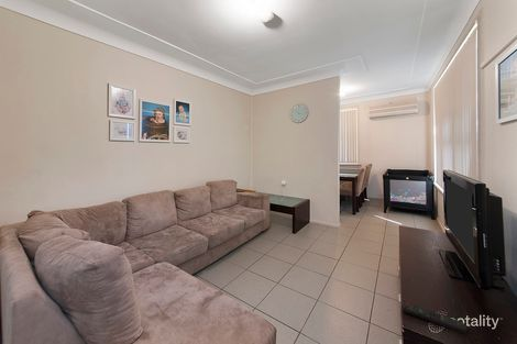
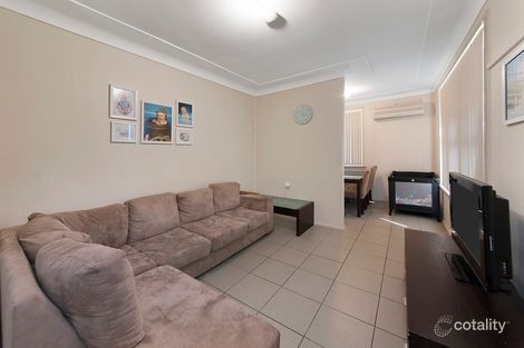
- remote control [400,302,468,334]
